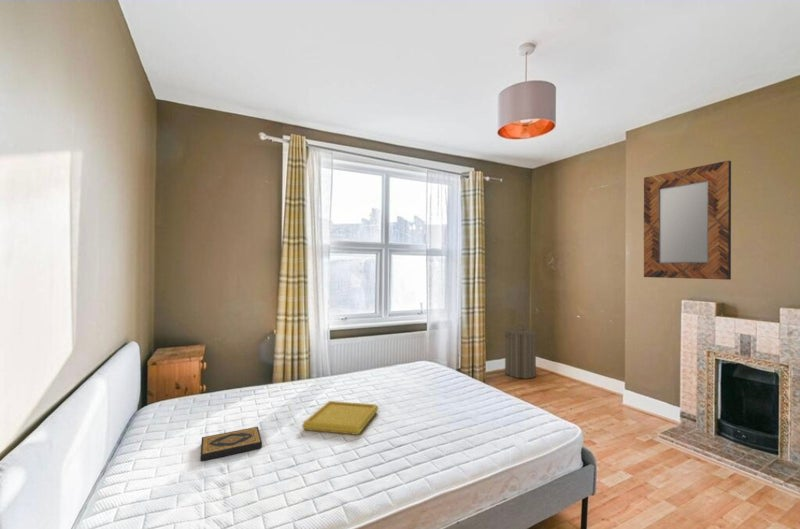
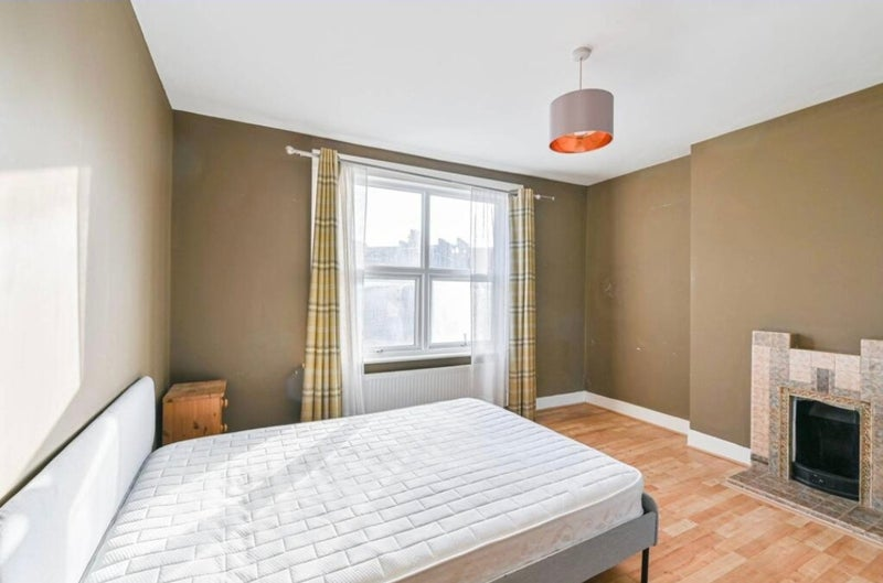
- home mirror [643,159,732,281]
- laundry hamper [504,324,537,380]
- hardback book [200,426,263,462]
- serving tray [301,400,380,436]
